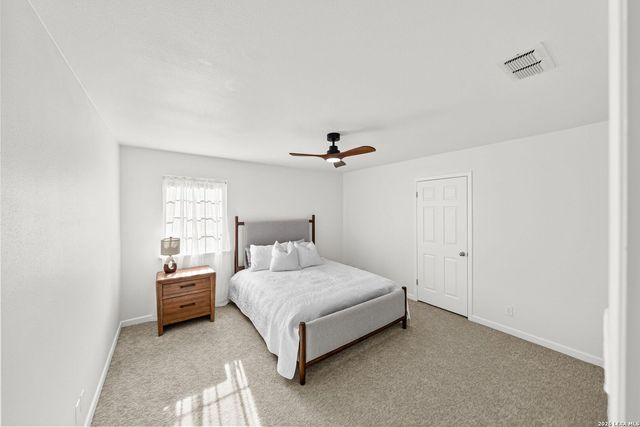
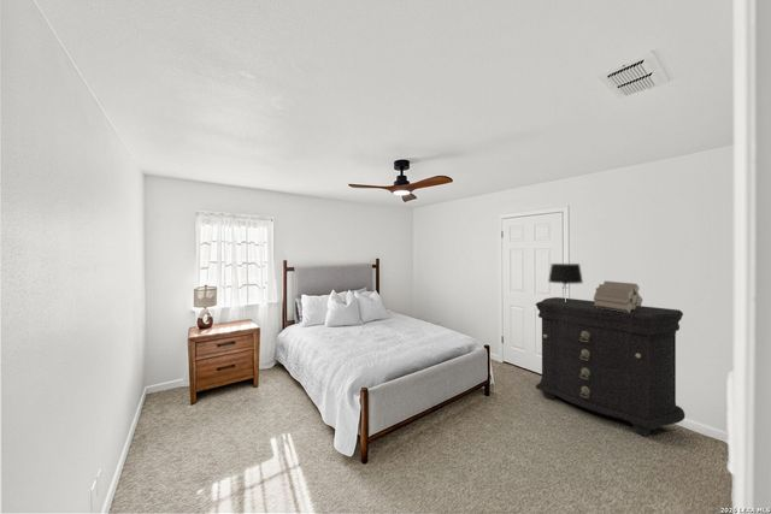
+ table lamp [547,262,584,302]
+ dresser [535,296,685,437]
+ log pile [593,279,643,313]
